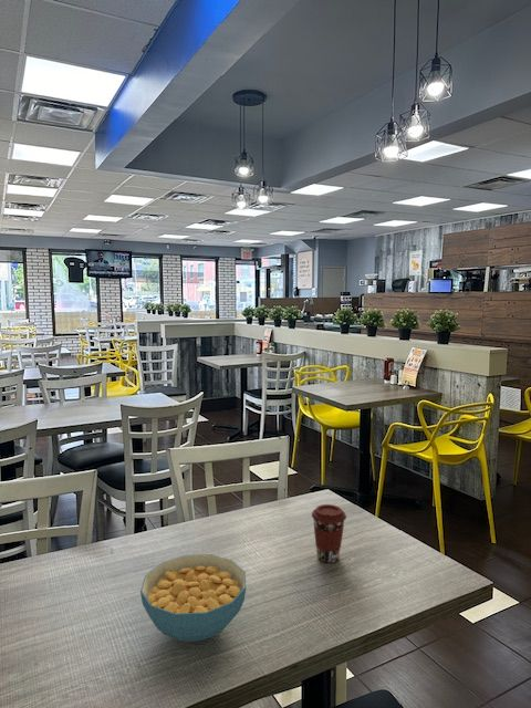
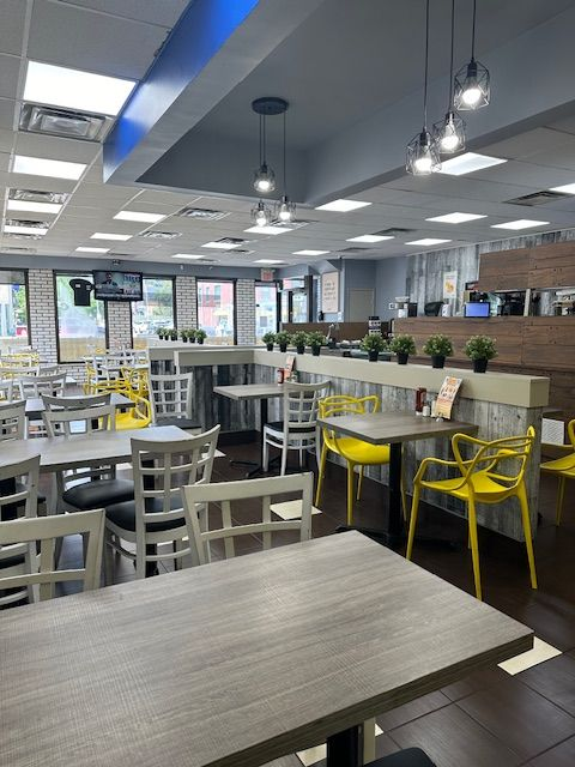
- cereal bowl [139,553,247,643]
- coffee cup [311,503,347,563]
